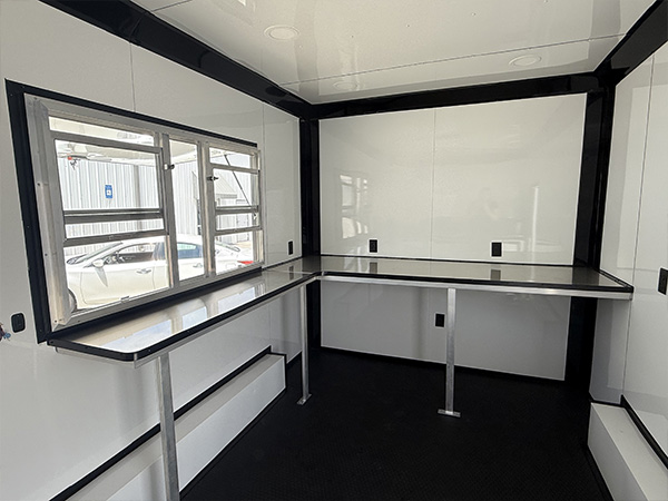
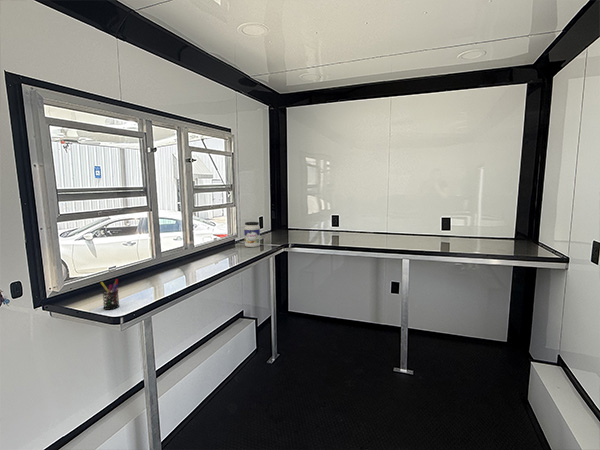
+ pen holder [100,278,121,311]
+ jar [243,221,261,248]
